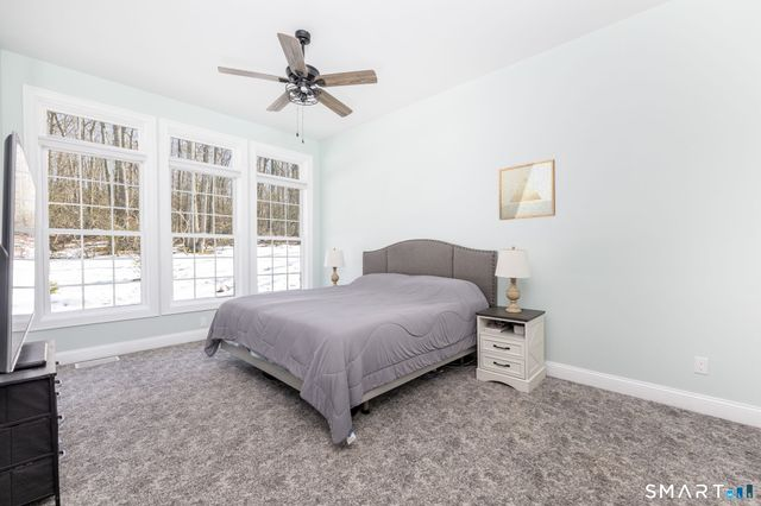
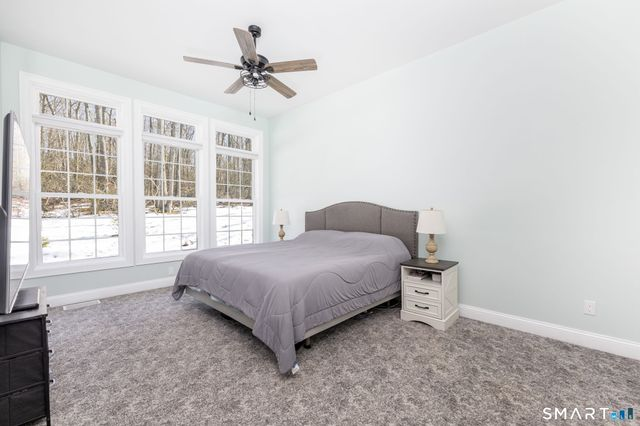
- wall art [498,158,556,221]
